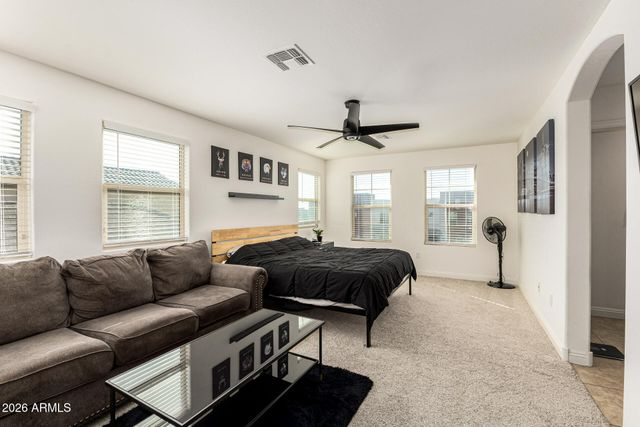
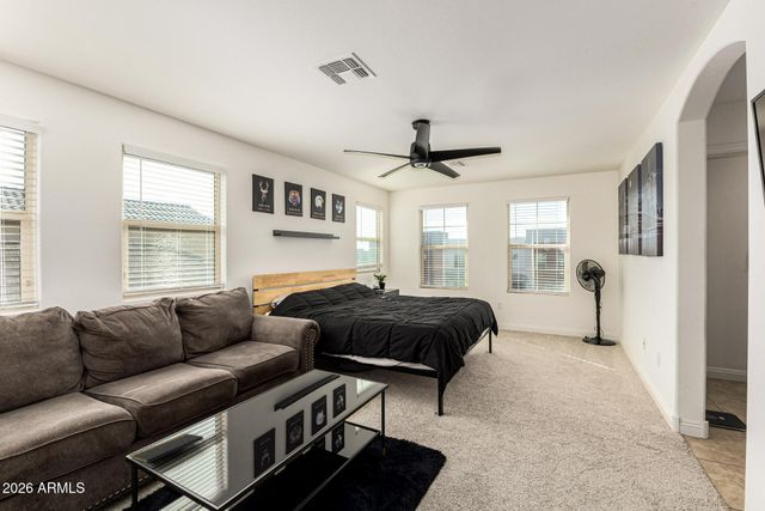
+ notepad [129,432,206,464]
